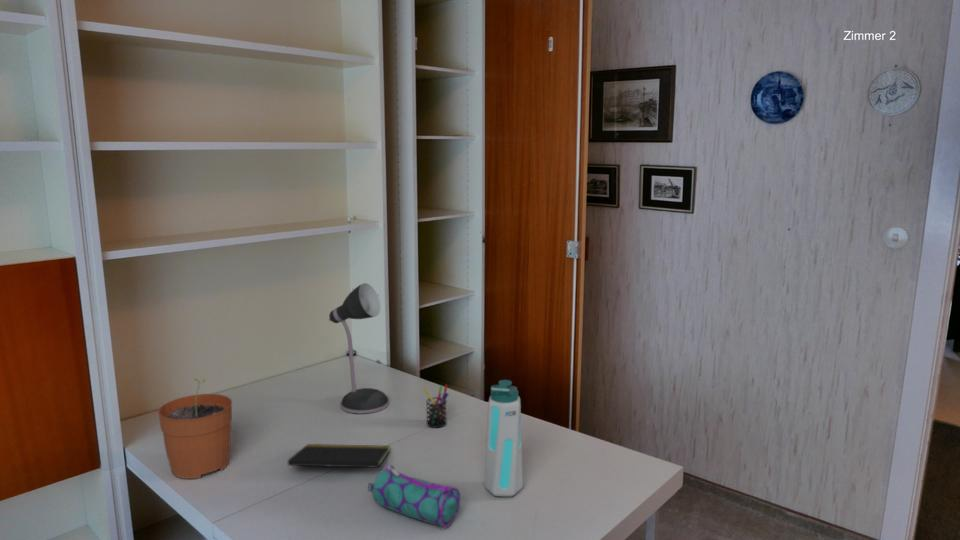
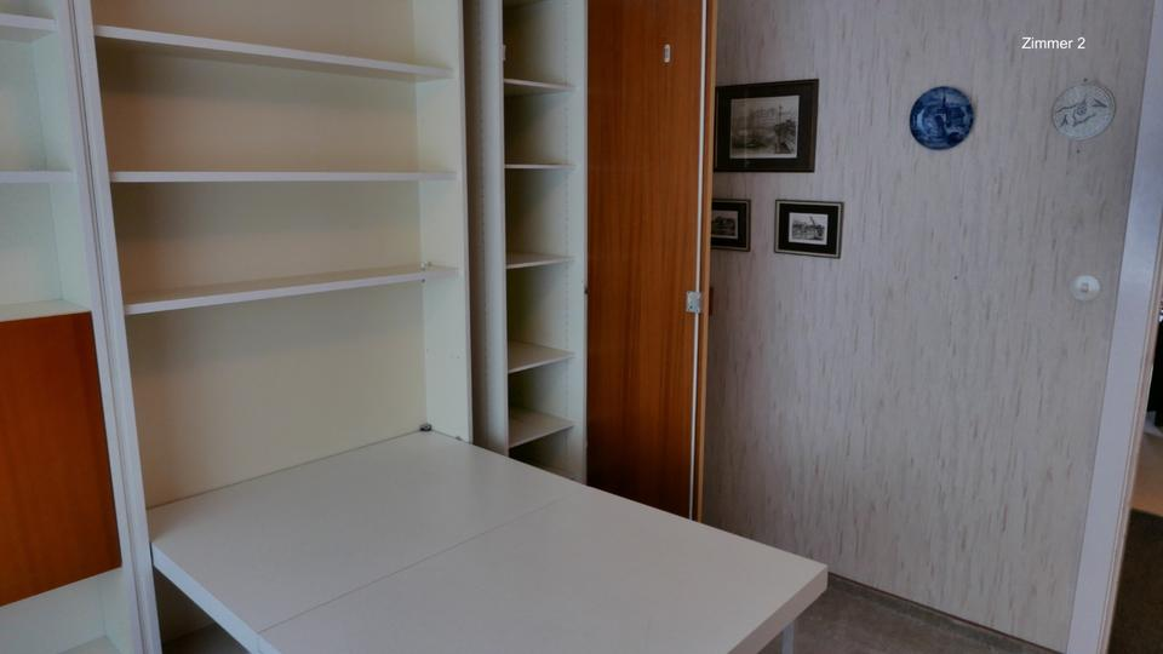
- pencil case [367,464,462,528]
- desk lamp [328,282,390,415]
- notepad [287,443,391,470]
- water bottle [484,379,524,498]
- pen holder [422,384,449,429]
- plant pot [157,377,233,480]
